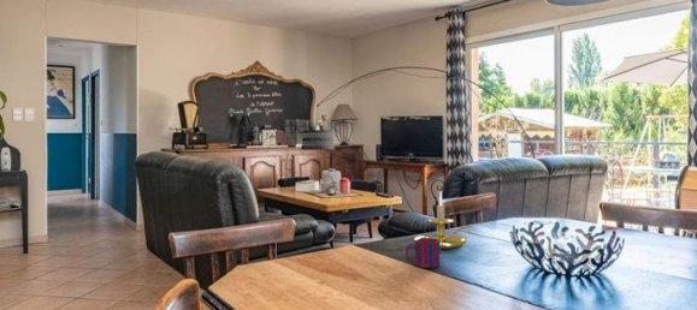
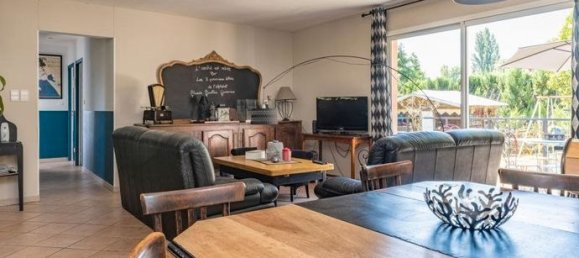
- candle holder [413,190,474,250]
- mug [404,237,441,269]
